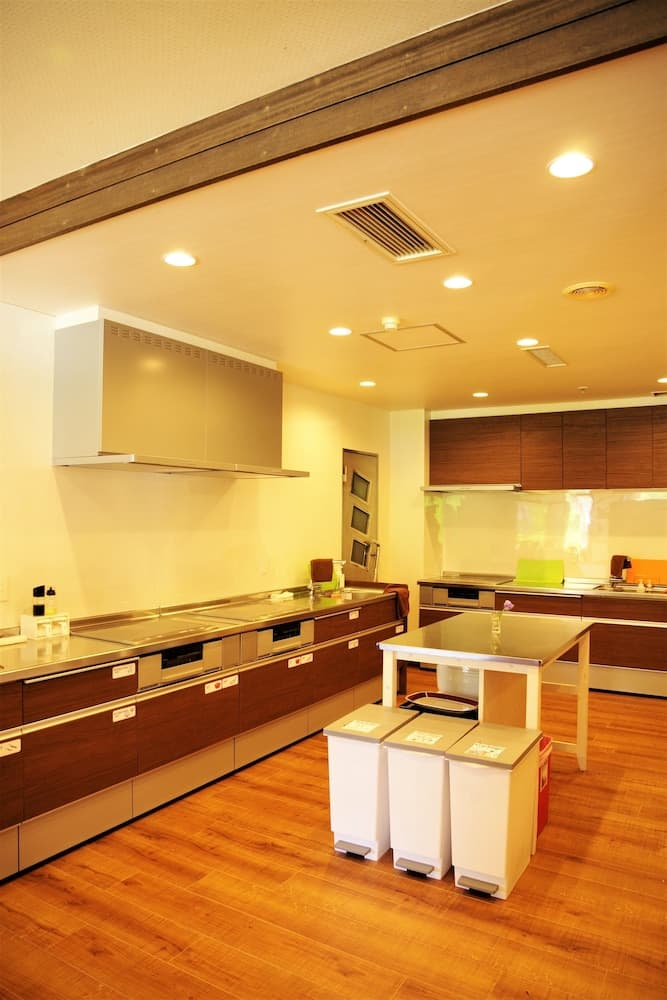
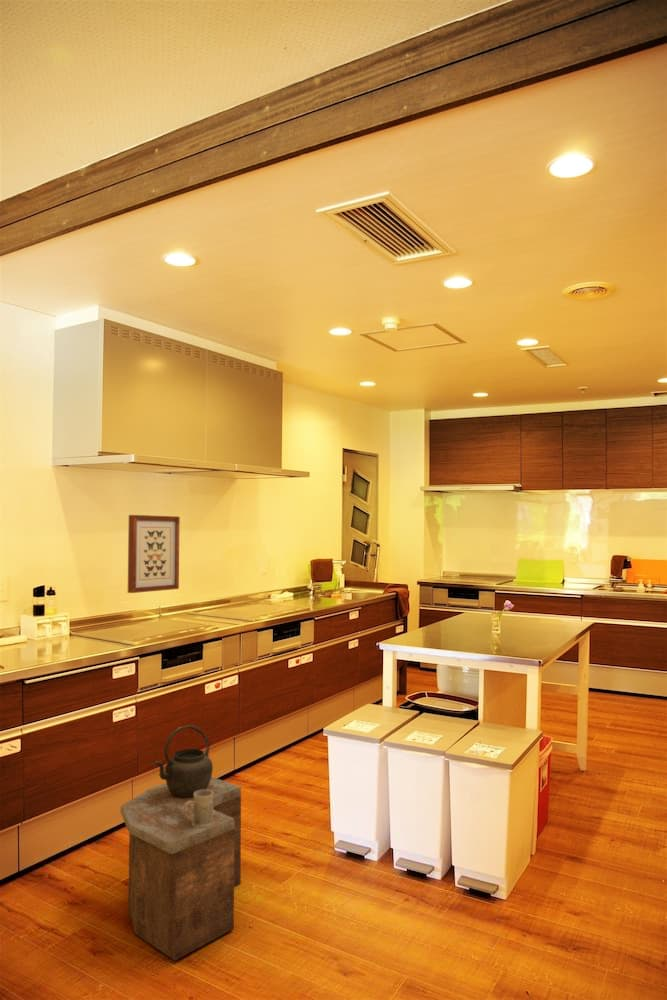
+ wall art [127,514,181,594]
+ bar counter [120,776,242,961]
+ mug [184,790,214,828]
+ kettle [152,725,214,798]
